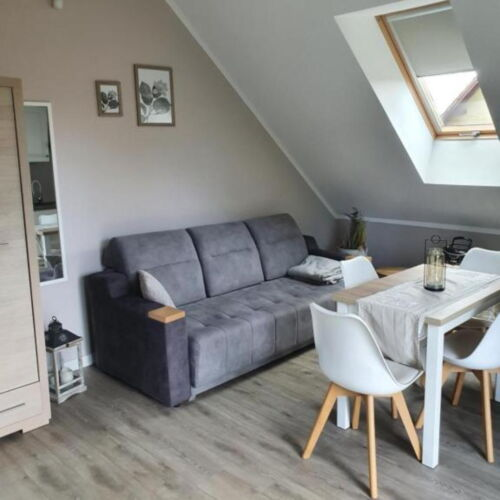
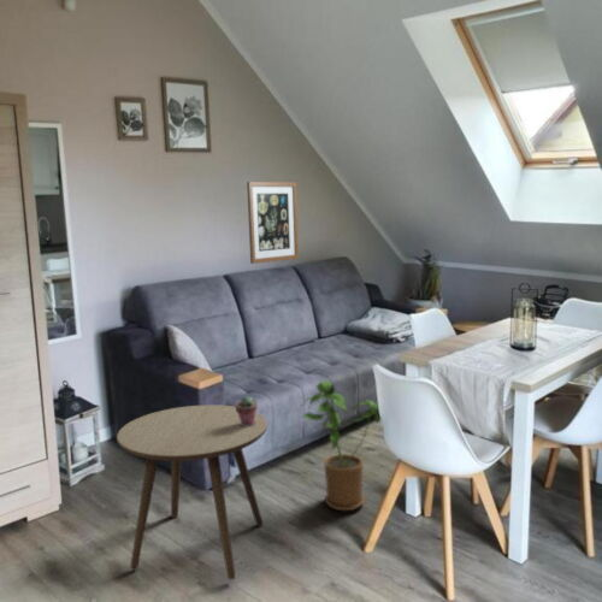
+ house plant [299,379,382,512]
+ potted succulent [234,395,259,426]
+ wall art [246,181,300,265]
+ side table [116,403,268,580]
